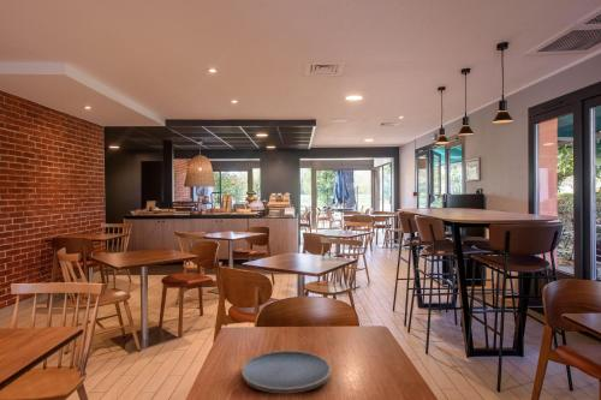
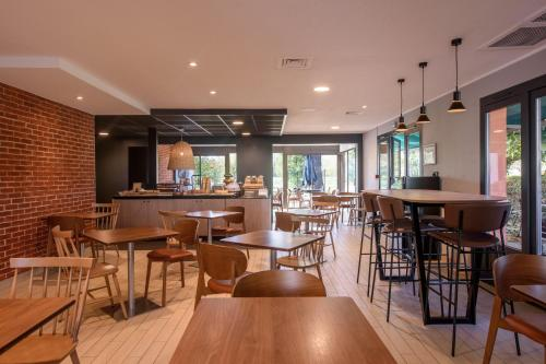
- plate [240,350,332,394]
